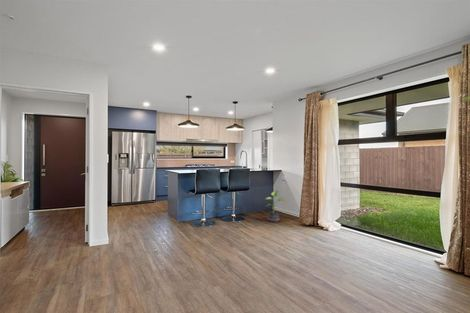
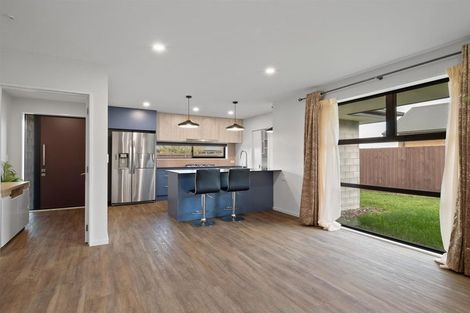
- potted plant [265,189,287,223]
